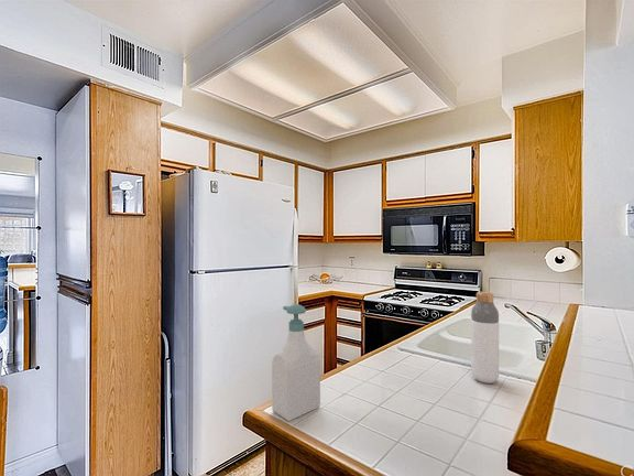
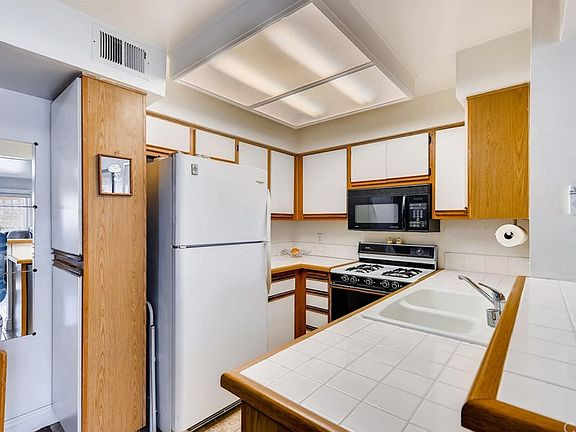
- soap bottle [271,303,321,422]
- bottle [470,291,500,385]
